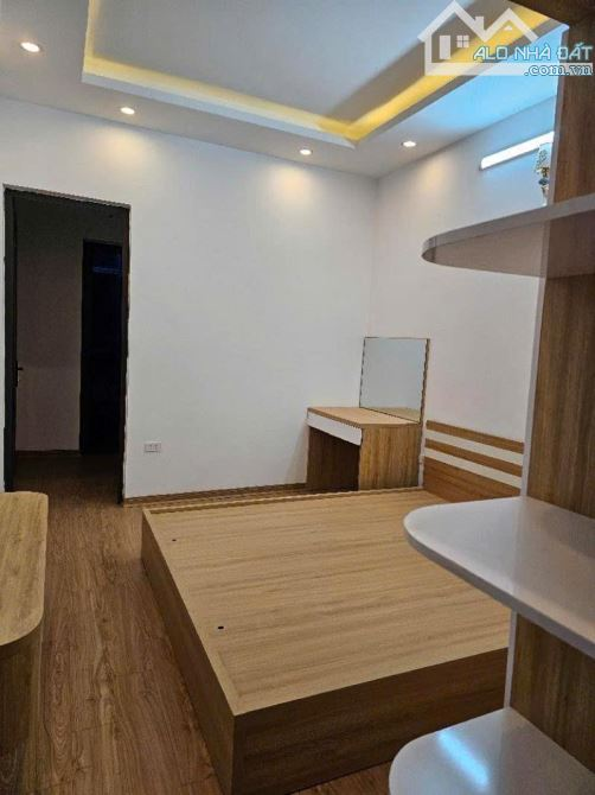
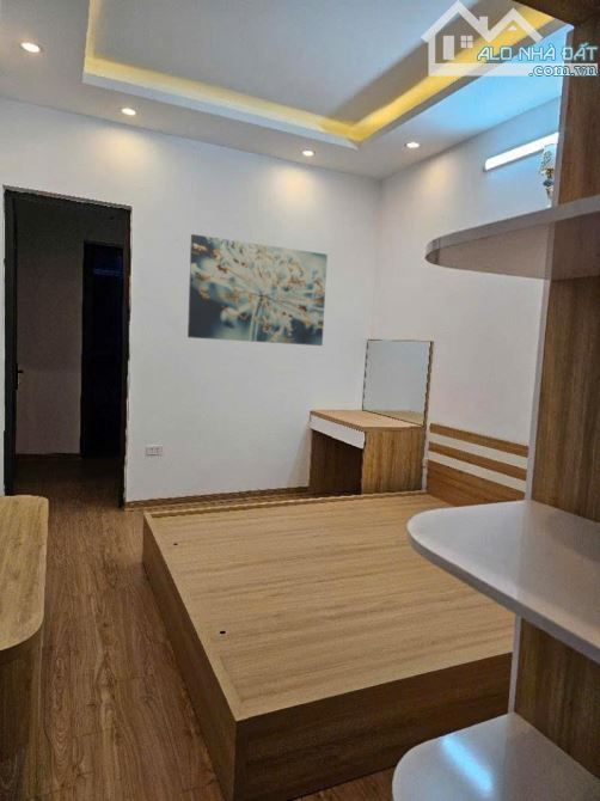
+ wall art [186,233,329,347]
